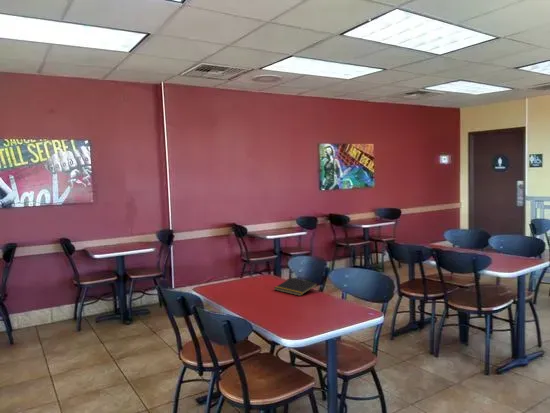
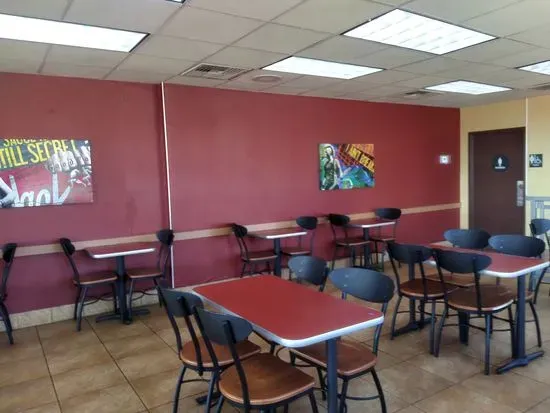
- notepad [273,277,318,297]
